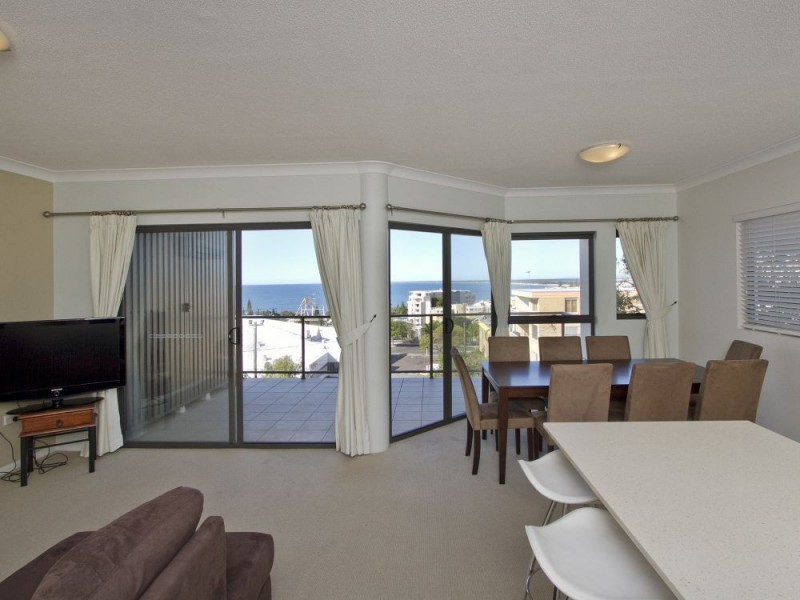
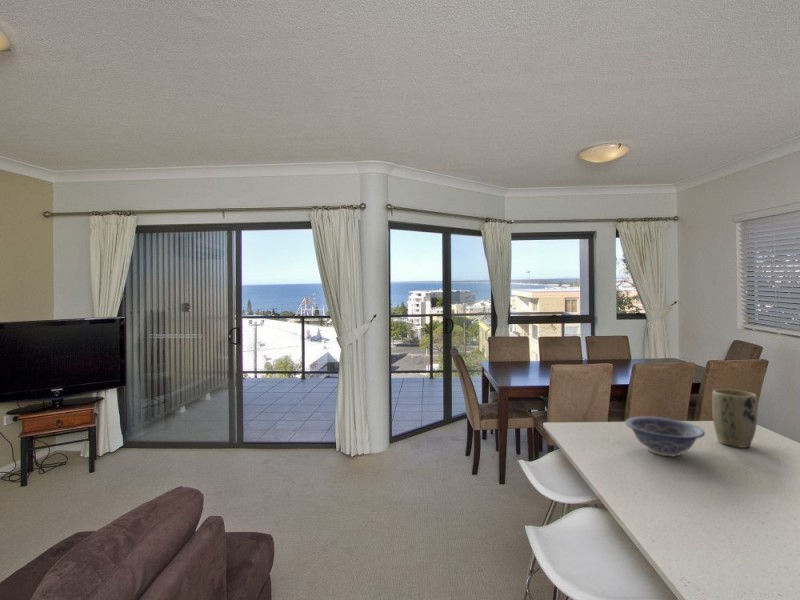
+ decorative bowl [624,415,706,457]
+ plant pot [711,388,758,449]
